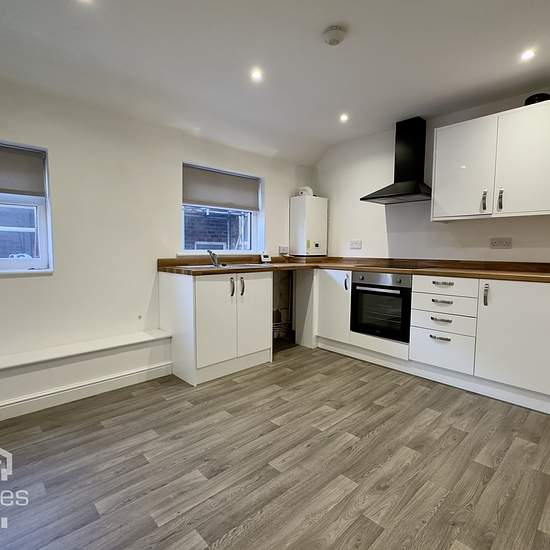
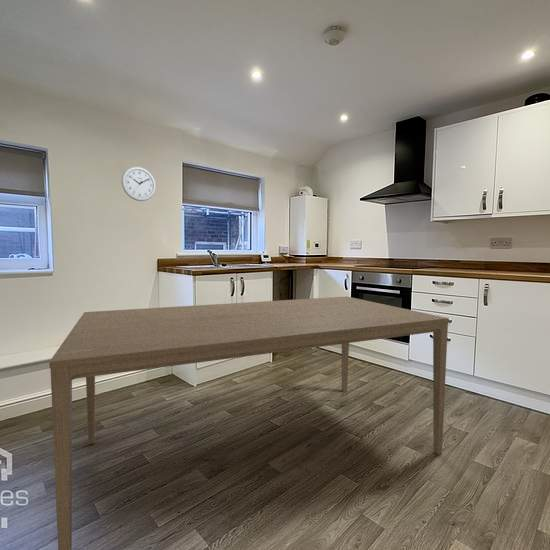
+ wall clock [121,165,157,202]
+ dining table [48,296,450,550]
